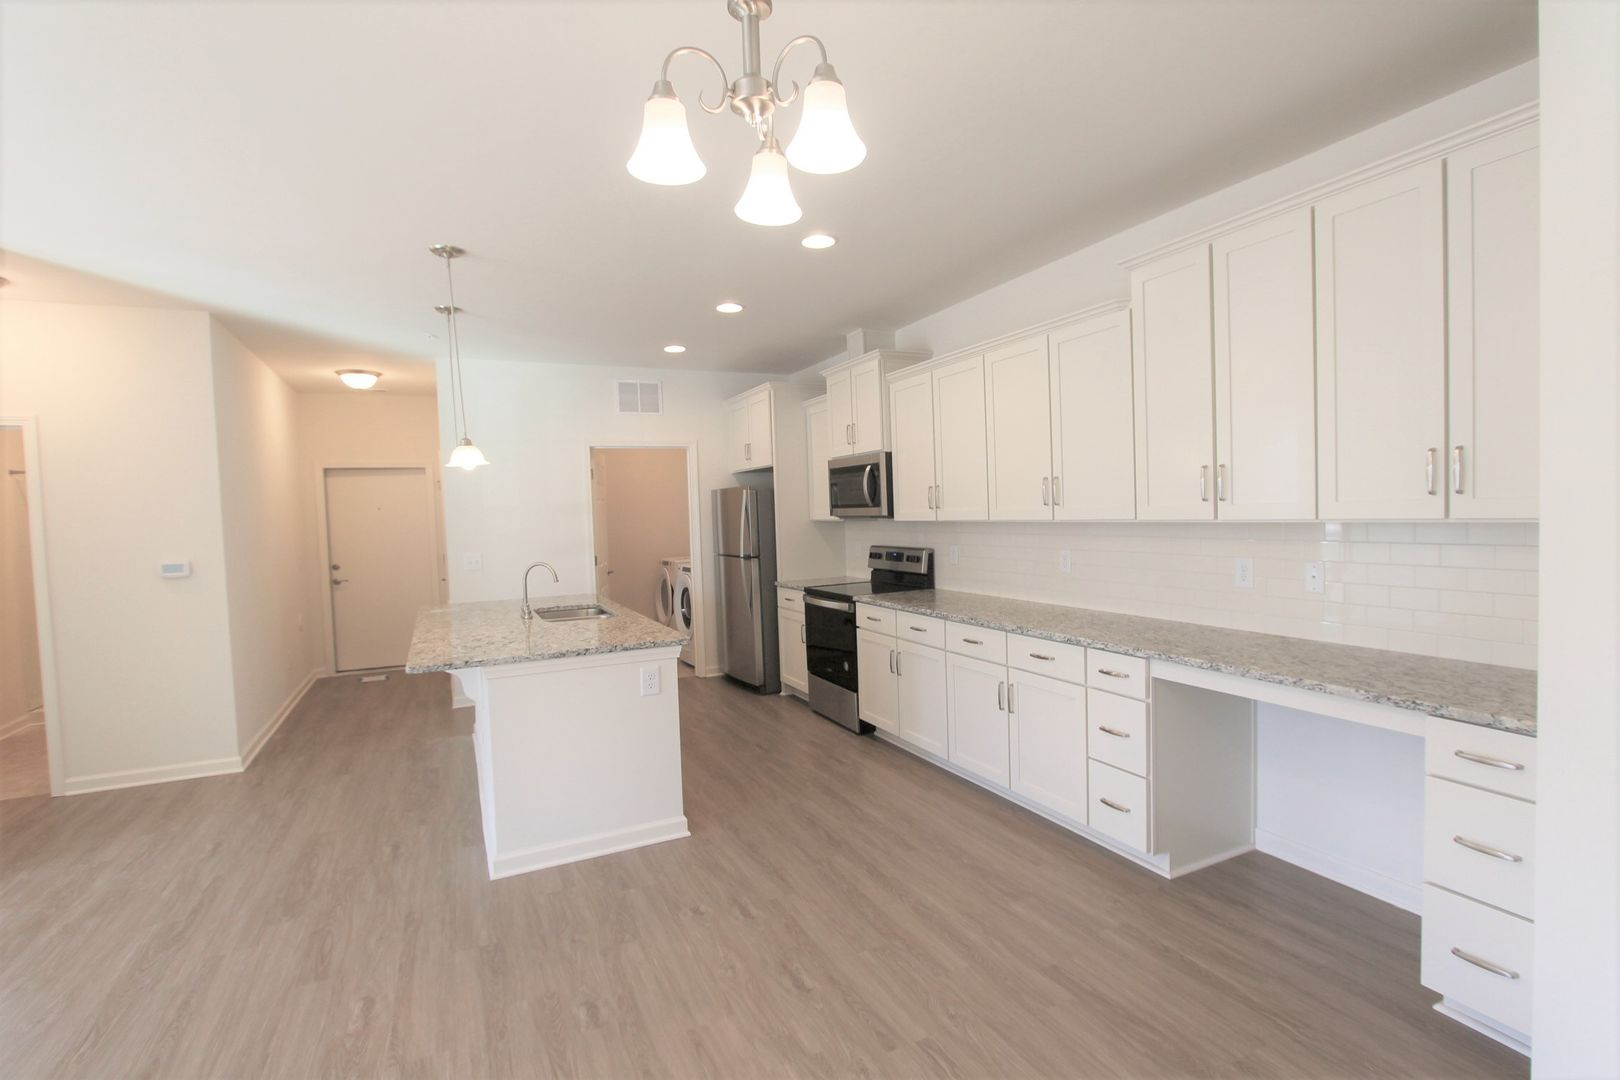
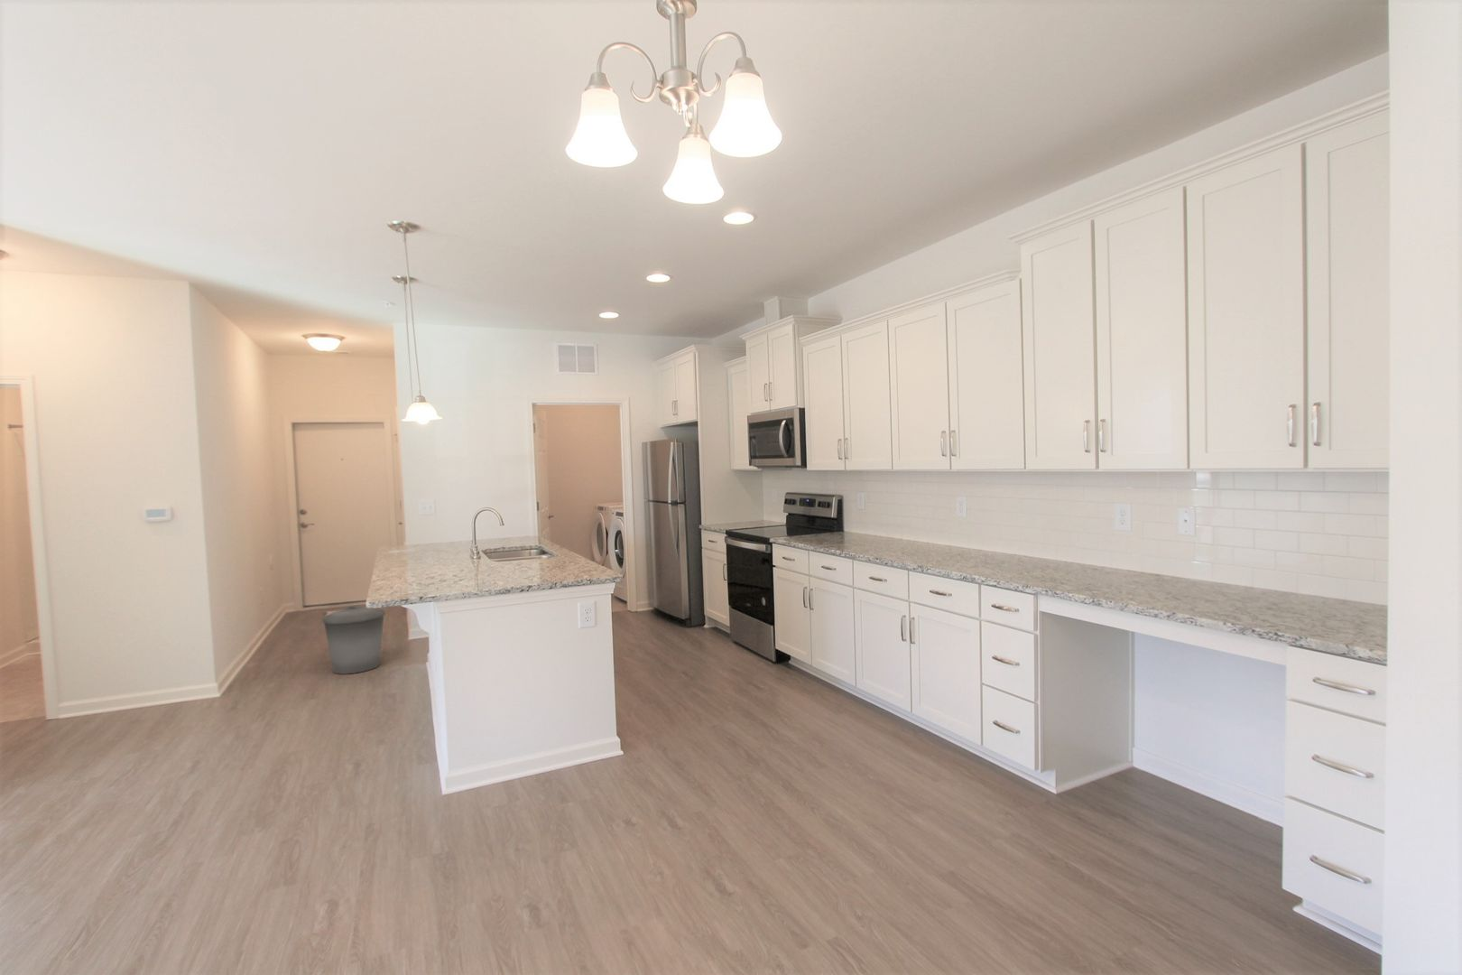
+ trash can [321,604,386,676]
